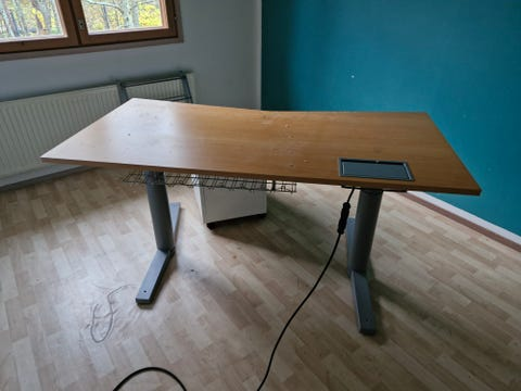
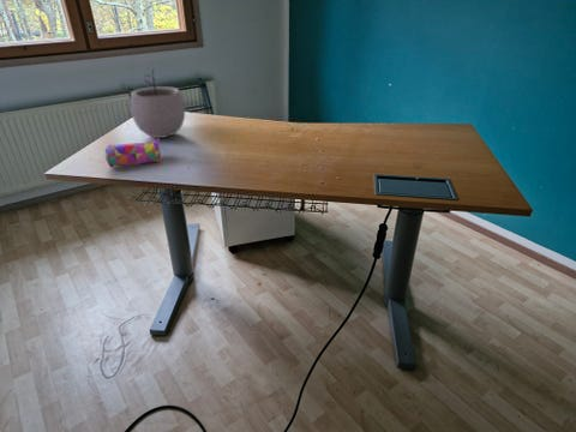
+ plant pot [130,70,186,139]
+ pencil case [104,138,162,169]
